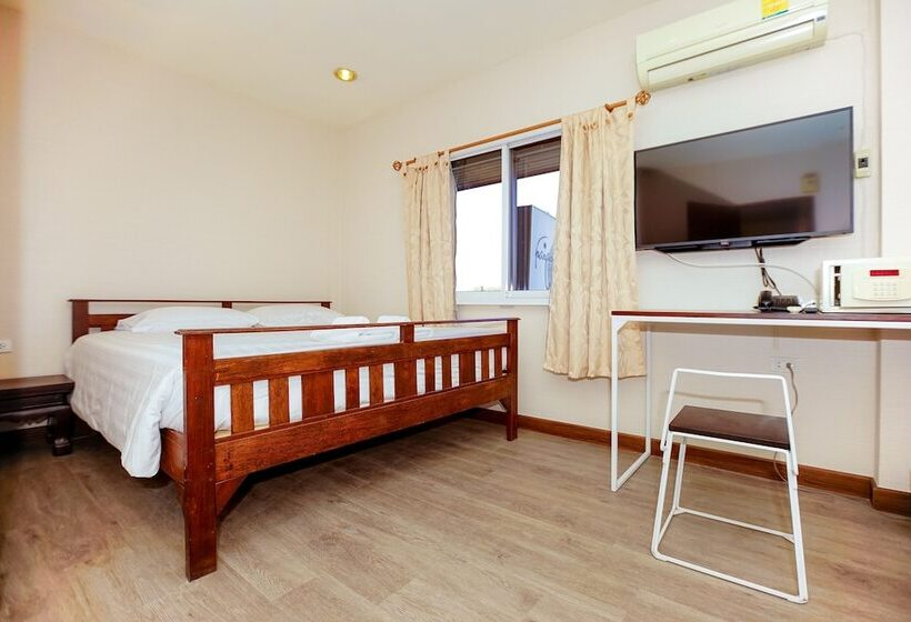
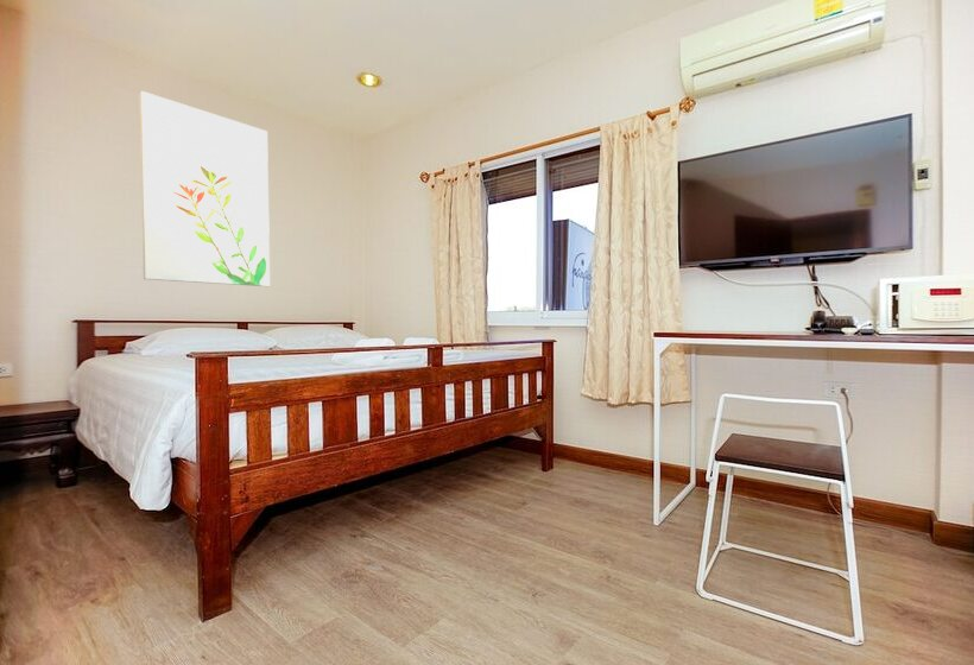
+ wall art [139,90,271,287]
